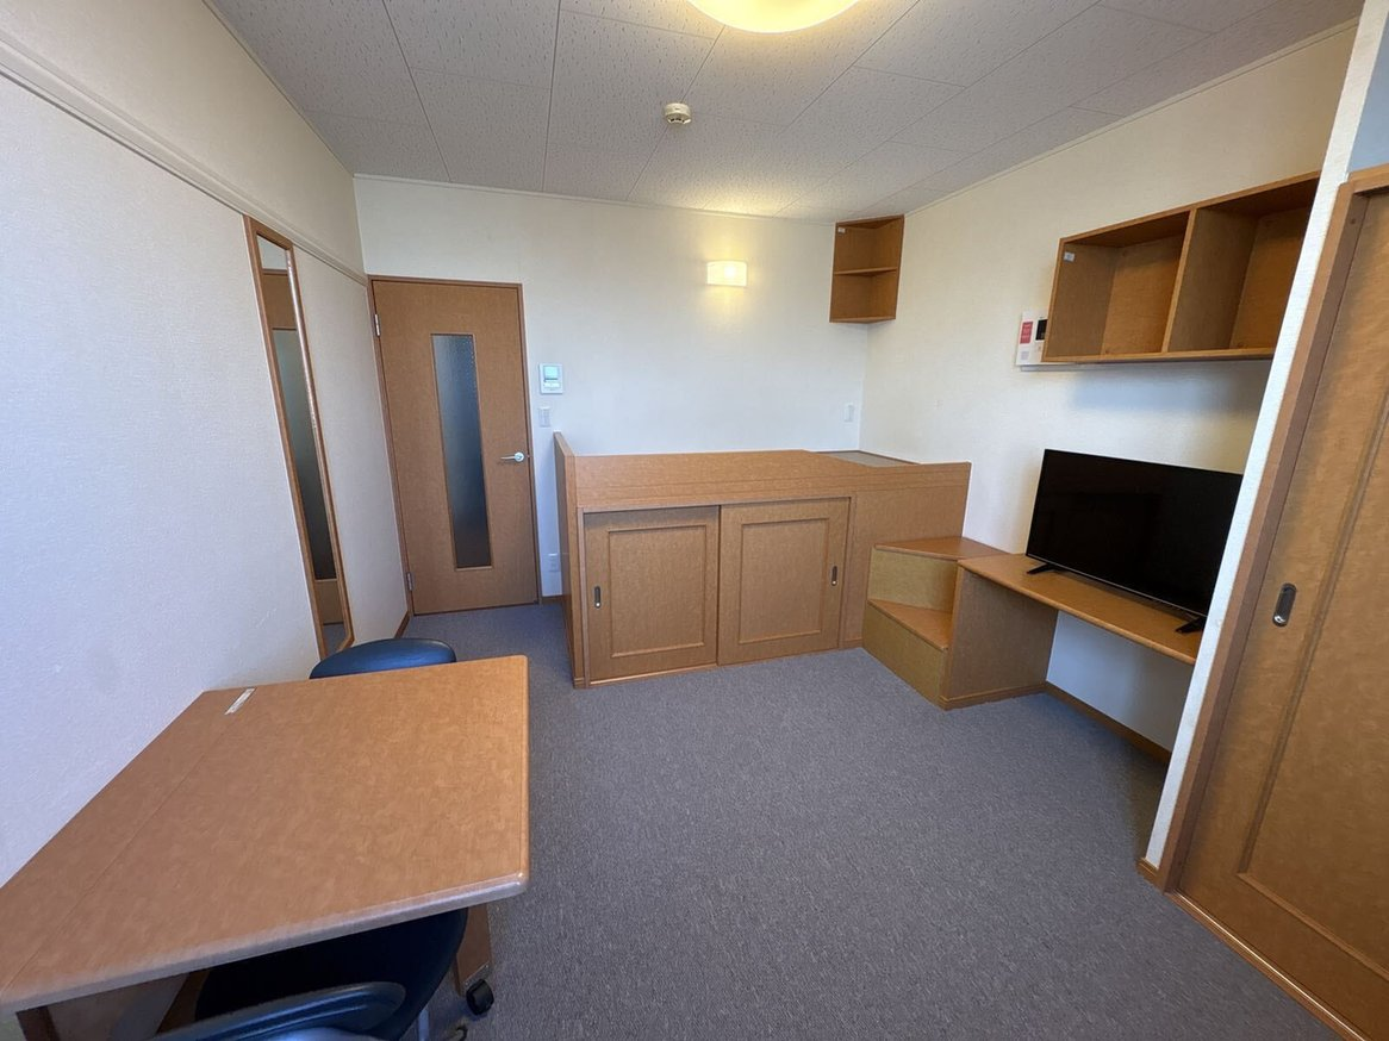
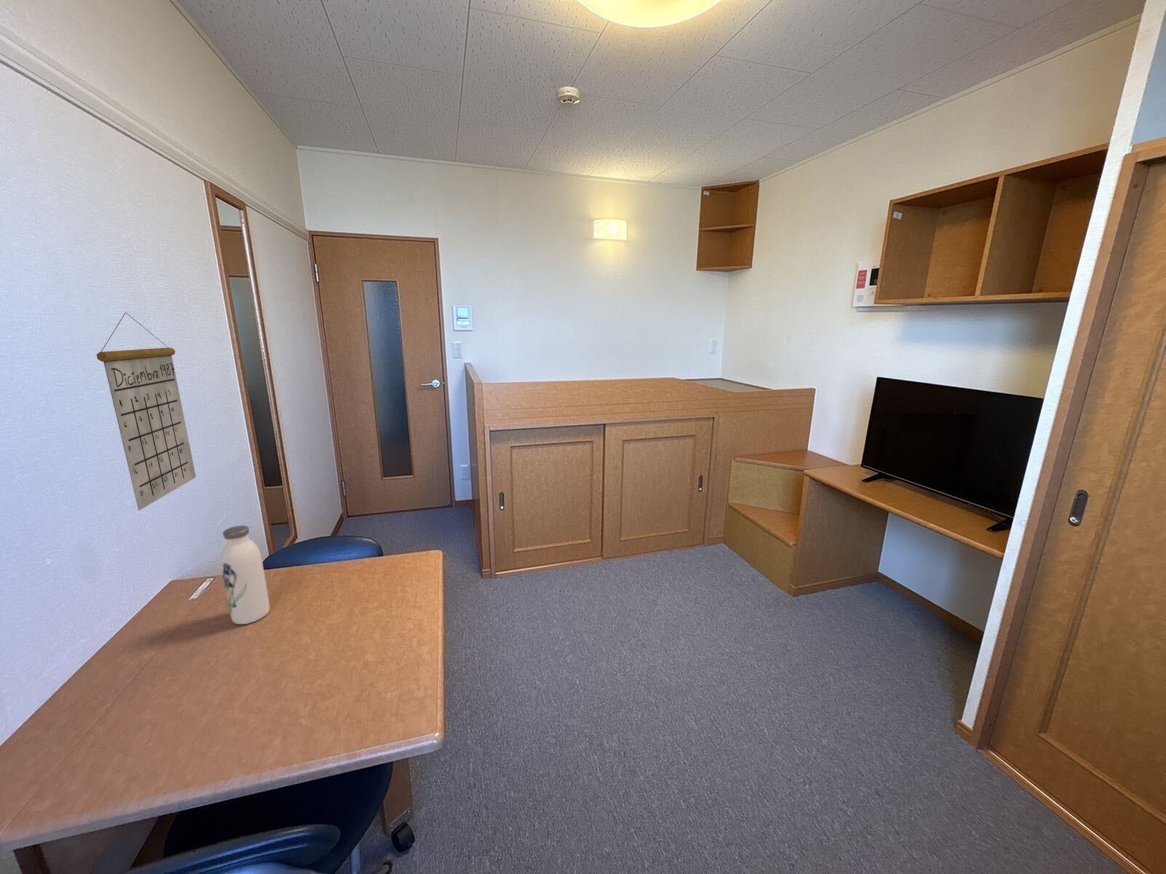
+ water bottle [220,525,271,625]
+ calendar [96,311,197,511]
